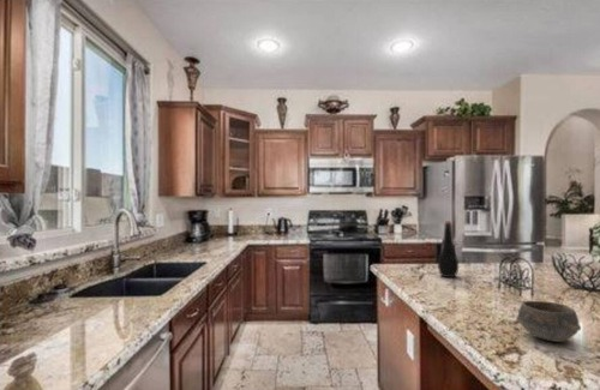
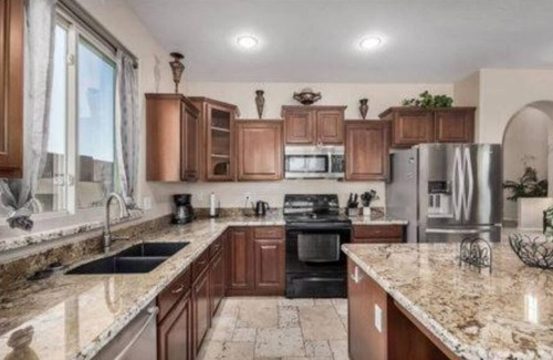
- bottle [437,220,460,278]
- bowl [515,300,582,343]
